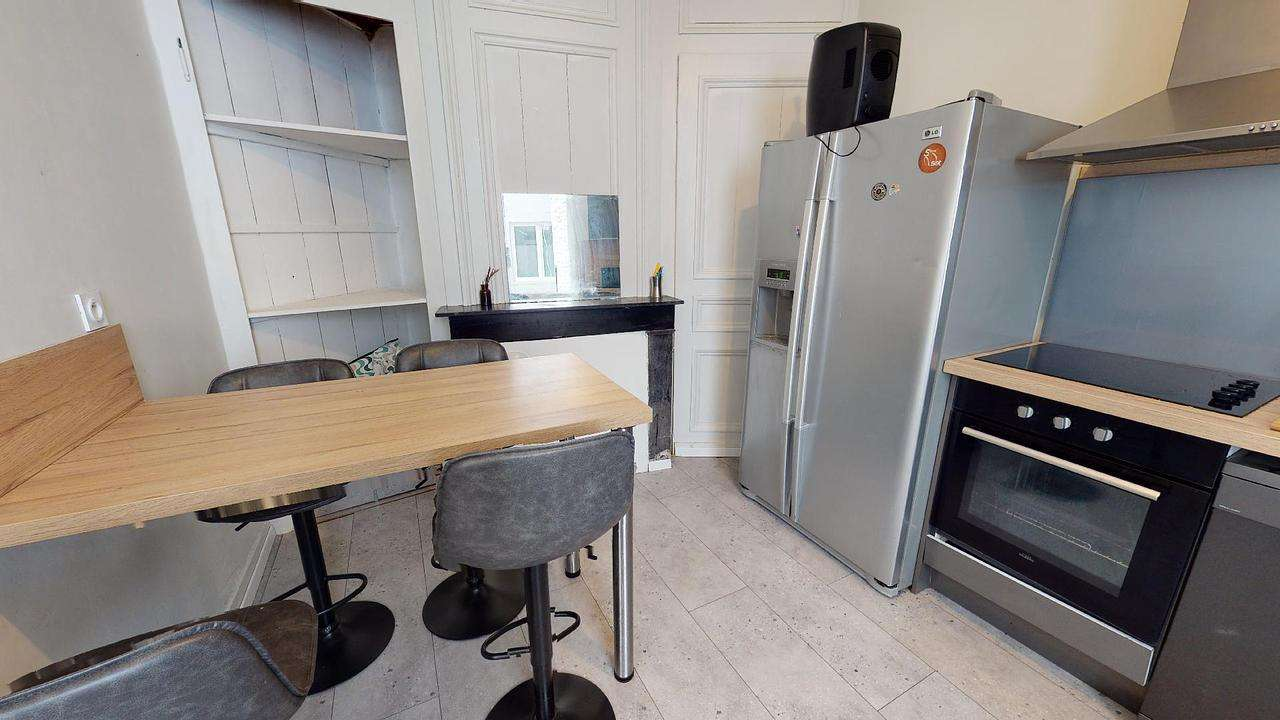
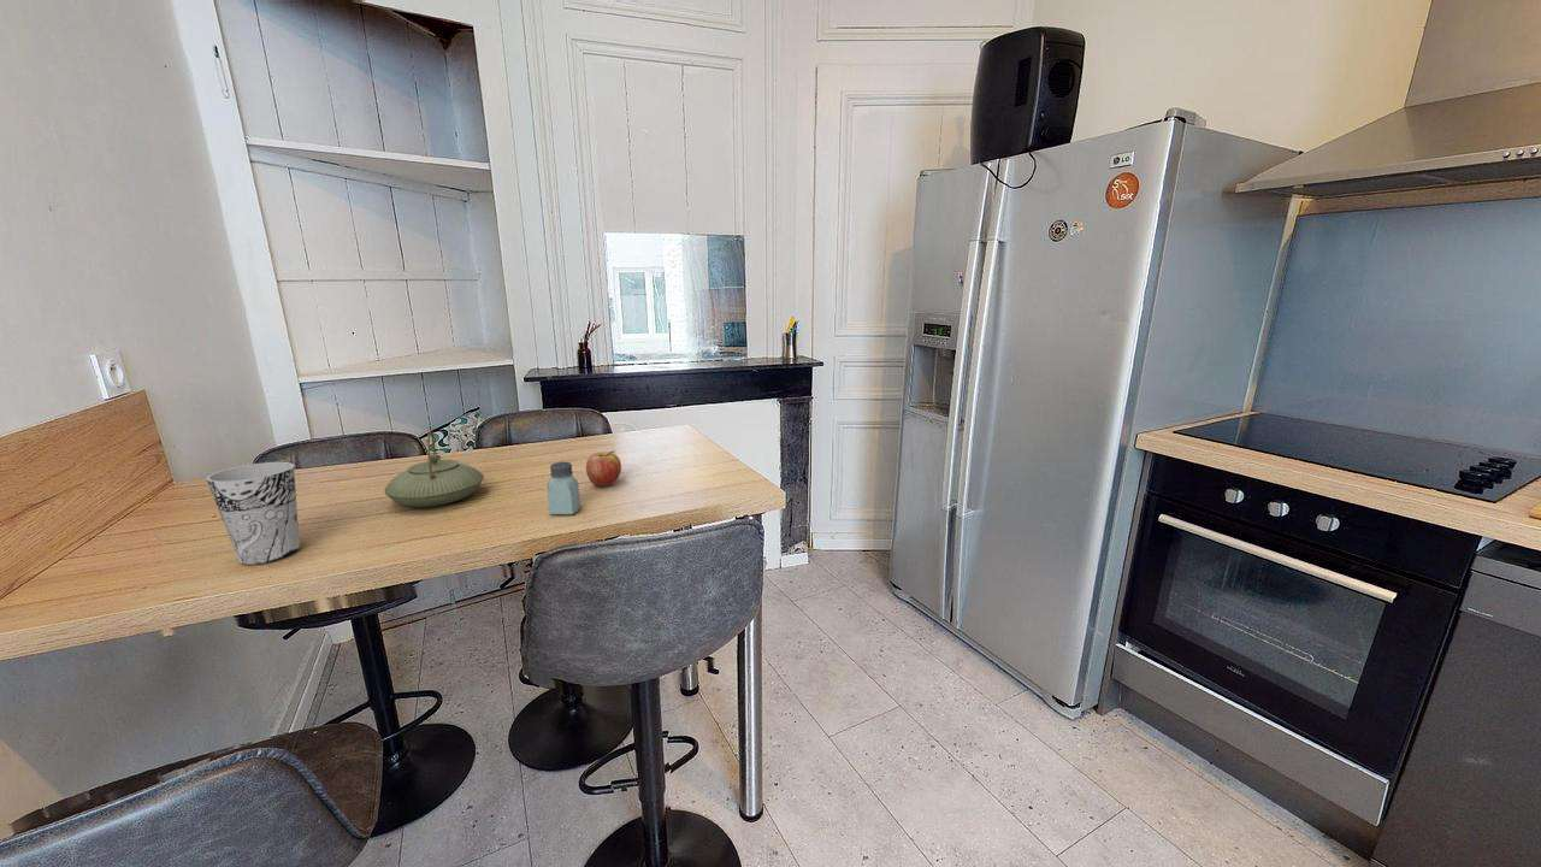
+ saltshaker [545,461,581,515]
+ teapot [384,430,485,508]
+ fruit [585,449,622,488]
+ cup [205,461,301,566]
